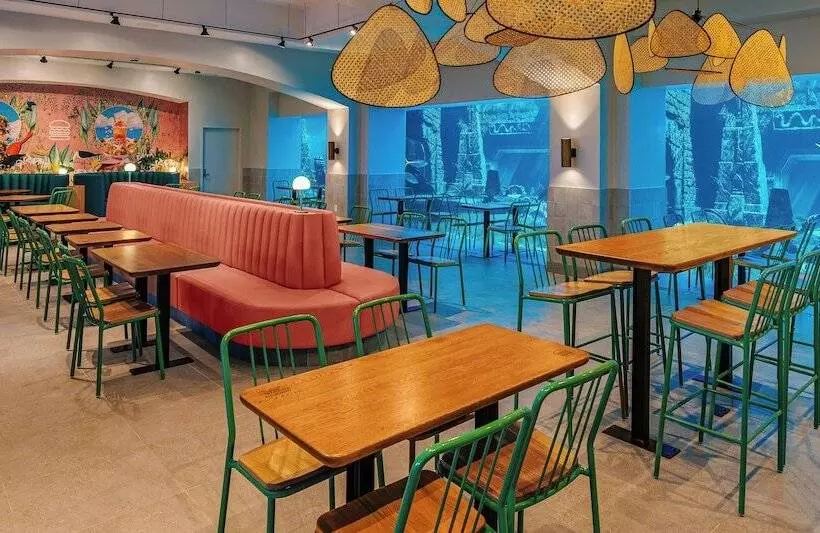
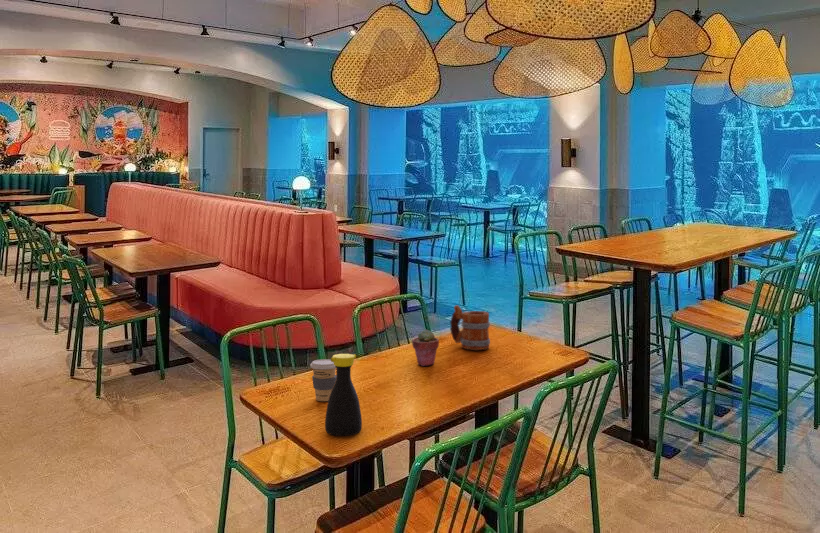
+ mug [449,304,491,351]
+ potted succulent [411,329,440,367]
+ coffee cup [309,358,336,402]
+ bottle [324,353,363,437]
